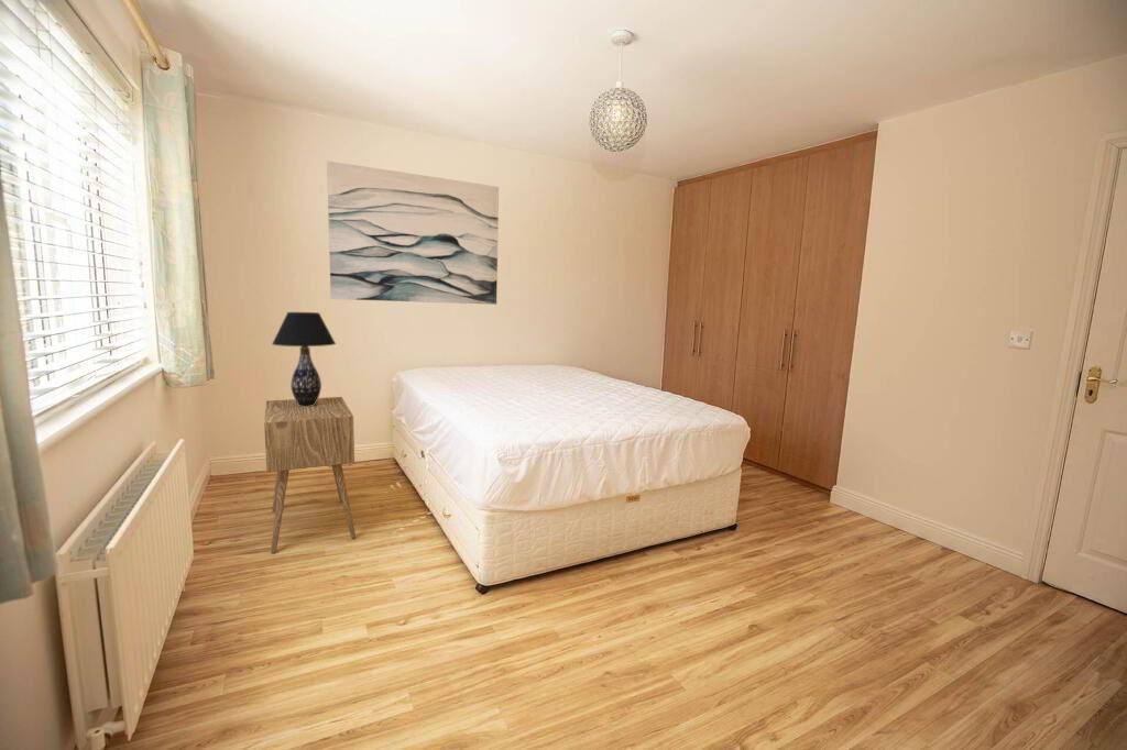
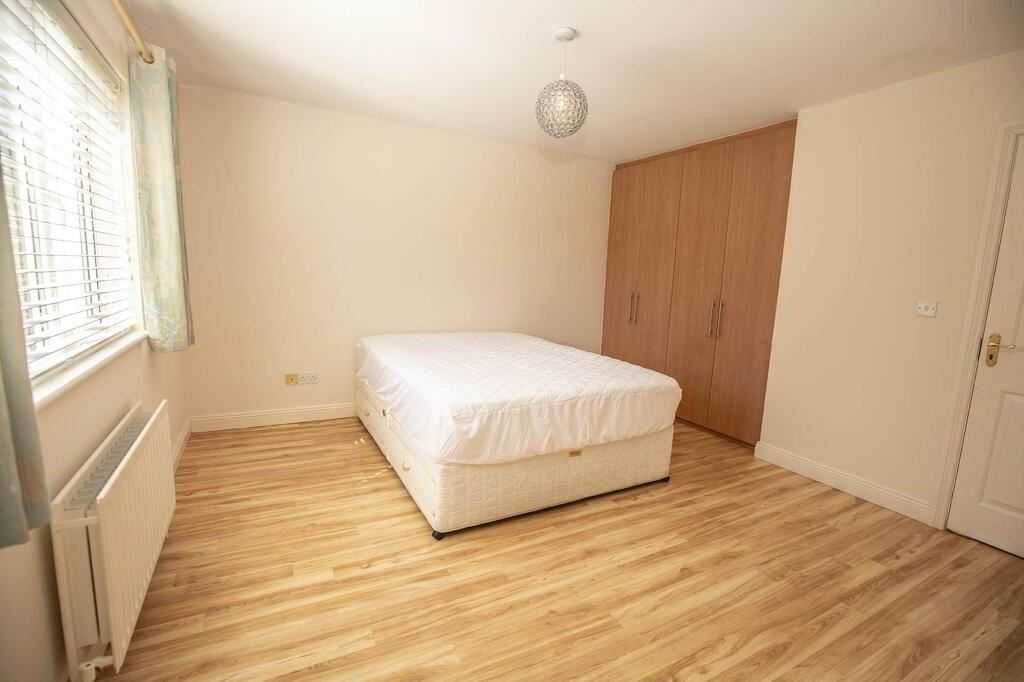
- nightstand [263,396,357,554]
- table lamp [271,311,337,407]
- wall art [326,161,500,306]
